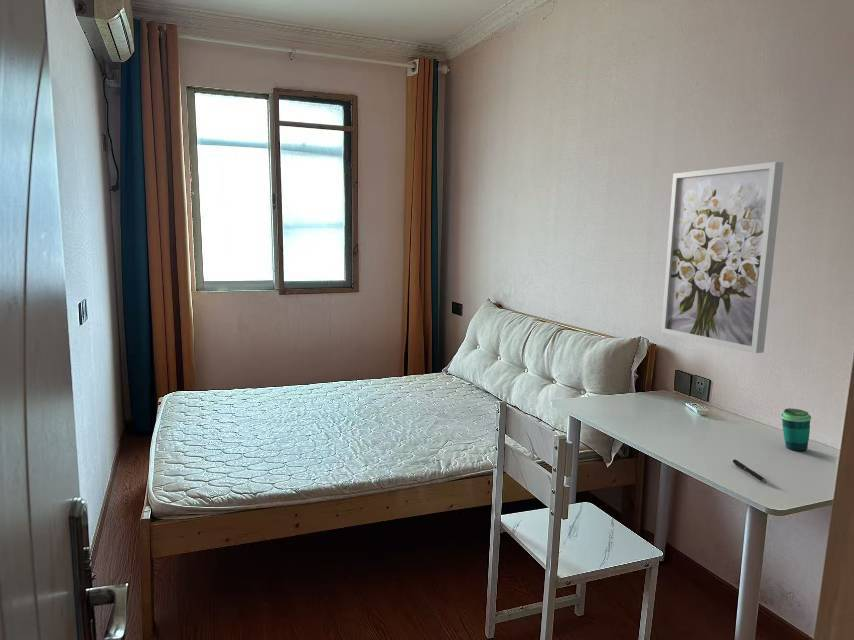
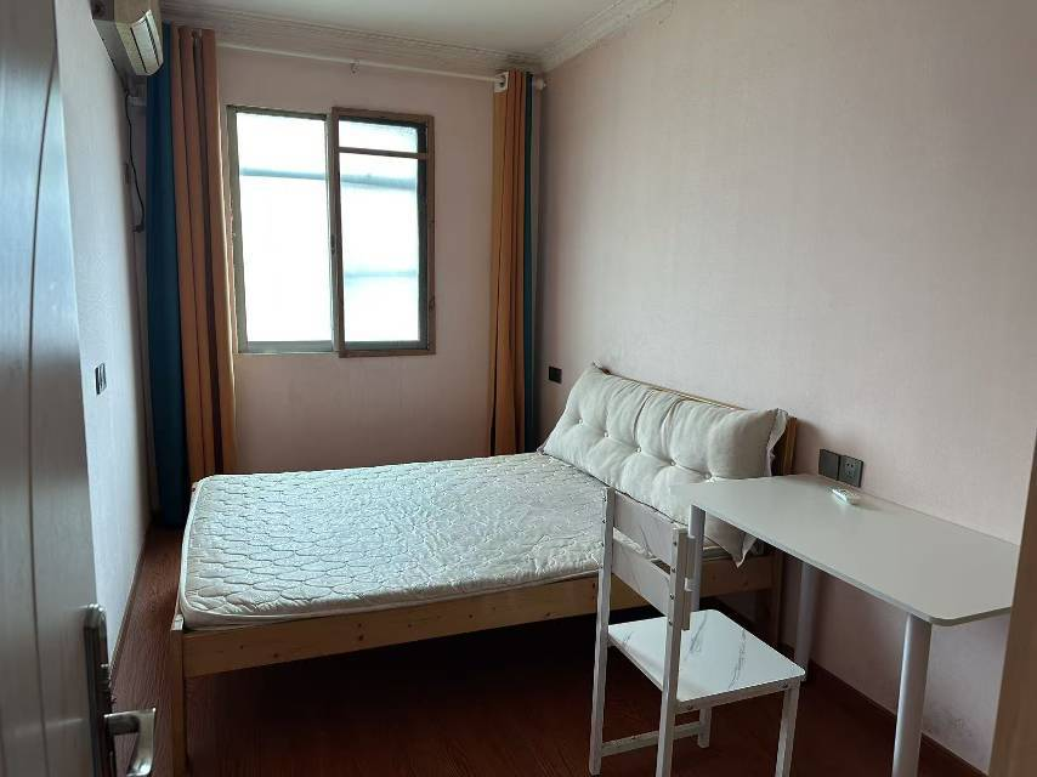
- pen [732,459,768,484]
- cup [780,407,812,452]
- wall art [660,161,784,354]
